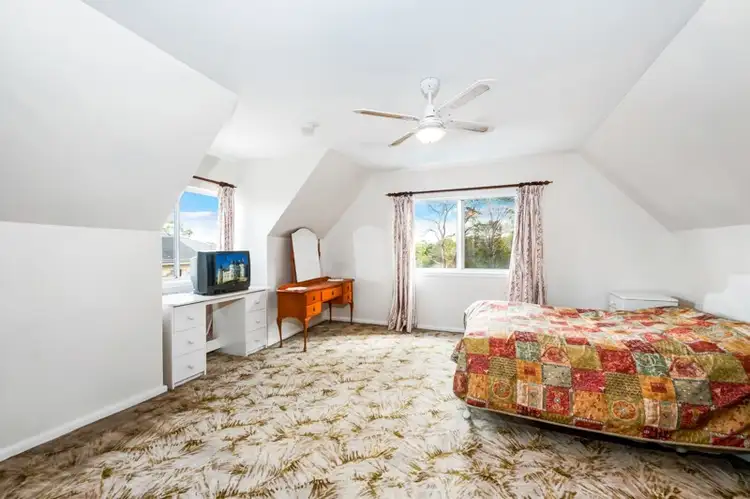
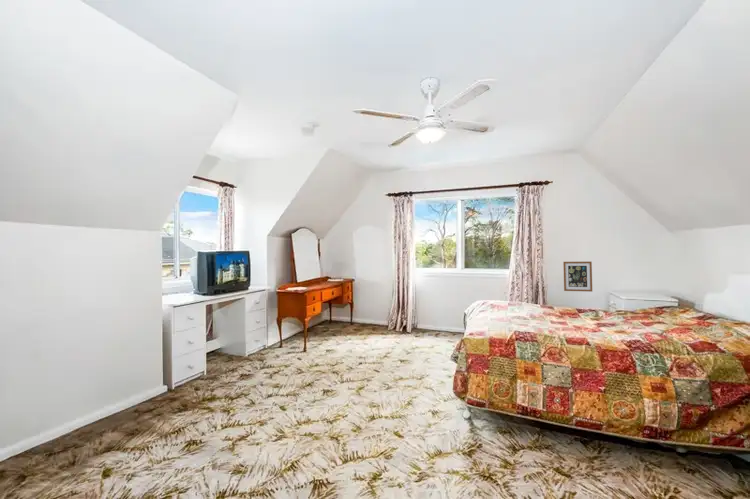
+ wall art [562,261,593,293]
